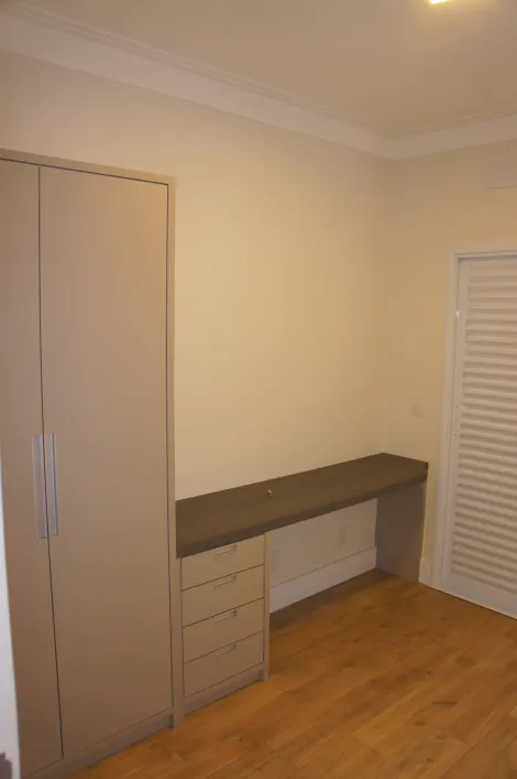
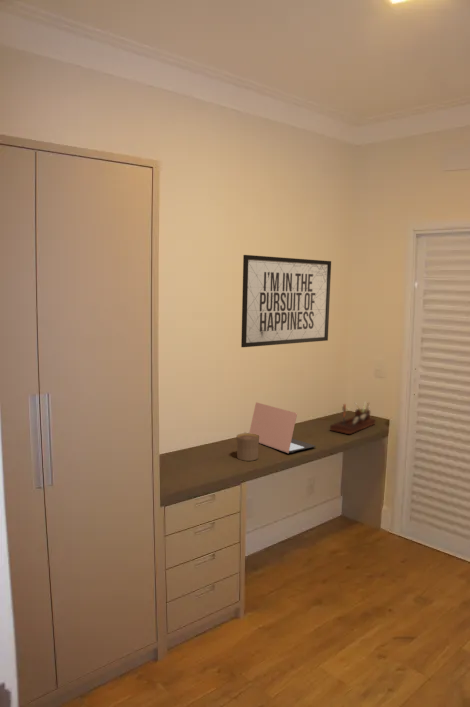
+ mirror [240,254,332,348]
+ desk organizer [329,400,376,435]
+ cup [236,432,260,462]
+ laptop [248,401,317,454]
